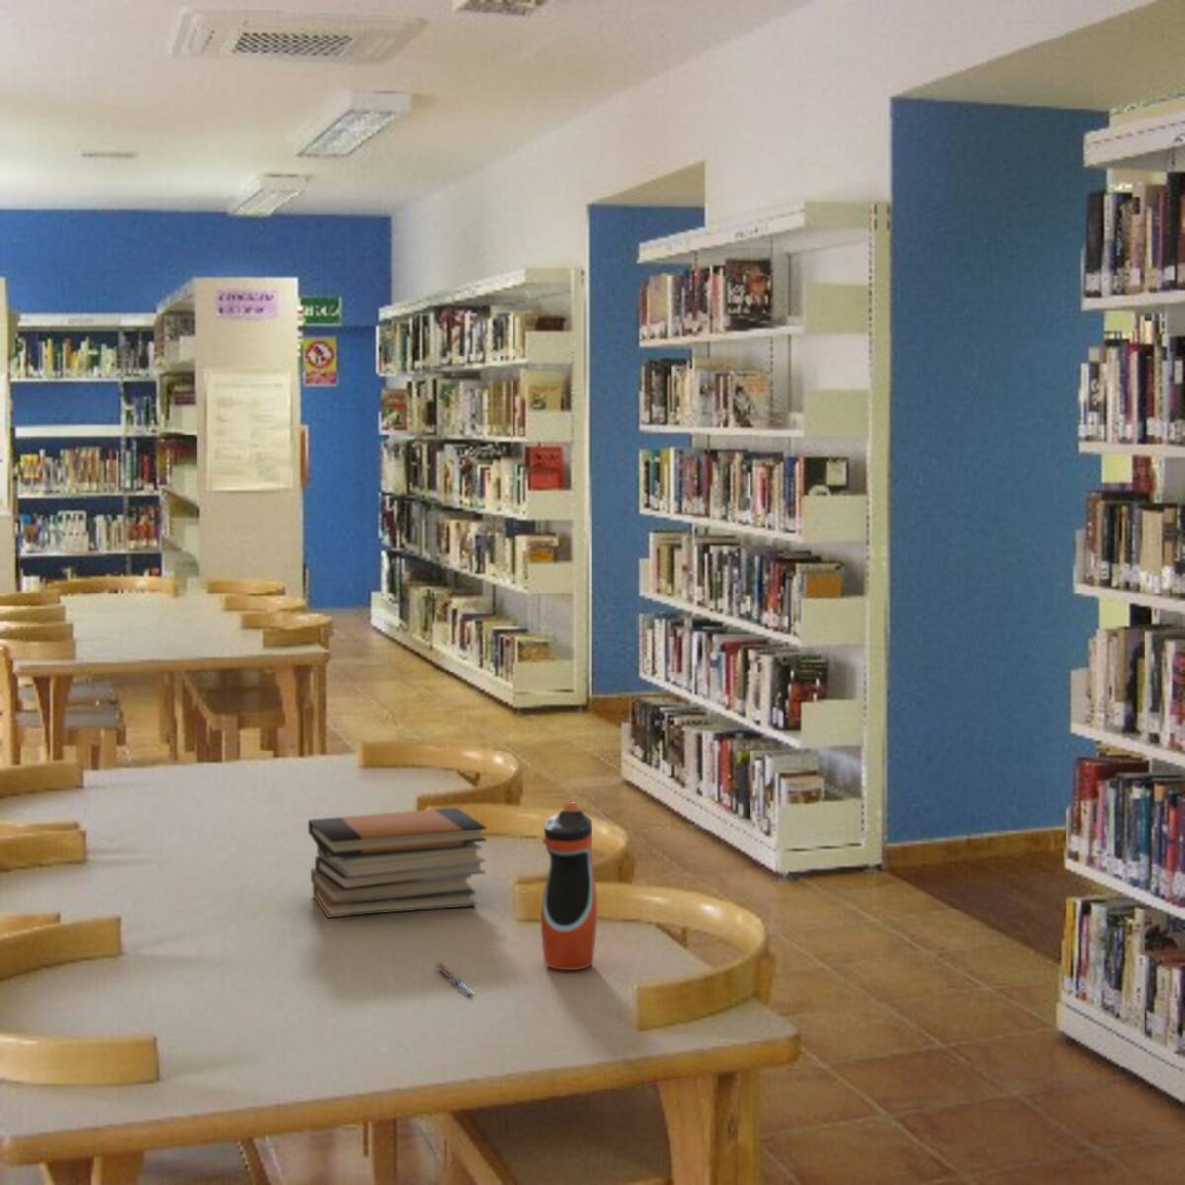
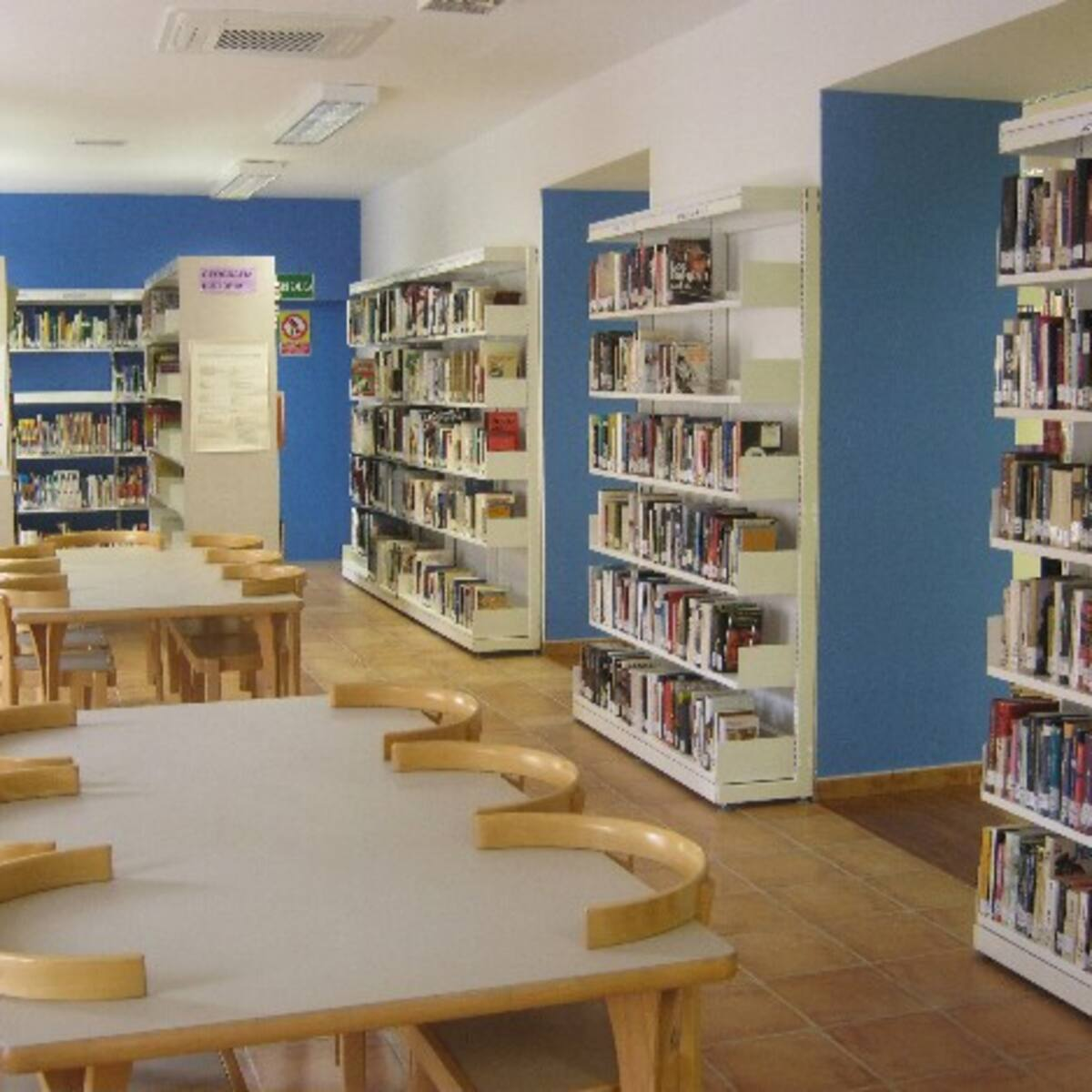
- water bottle [540,801,598,971]
- book stack [307,806,488,919]
- pen [434,960,474,996]
